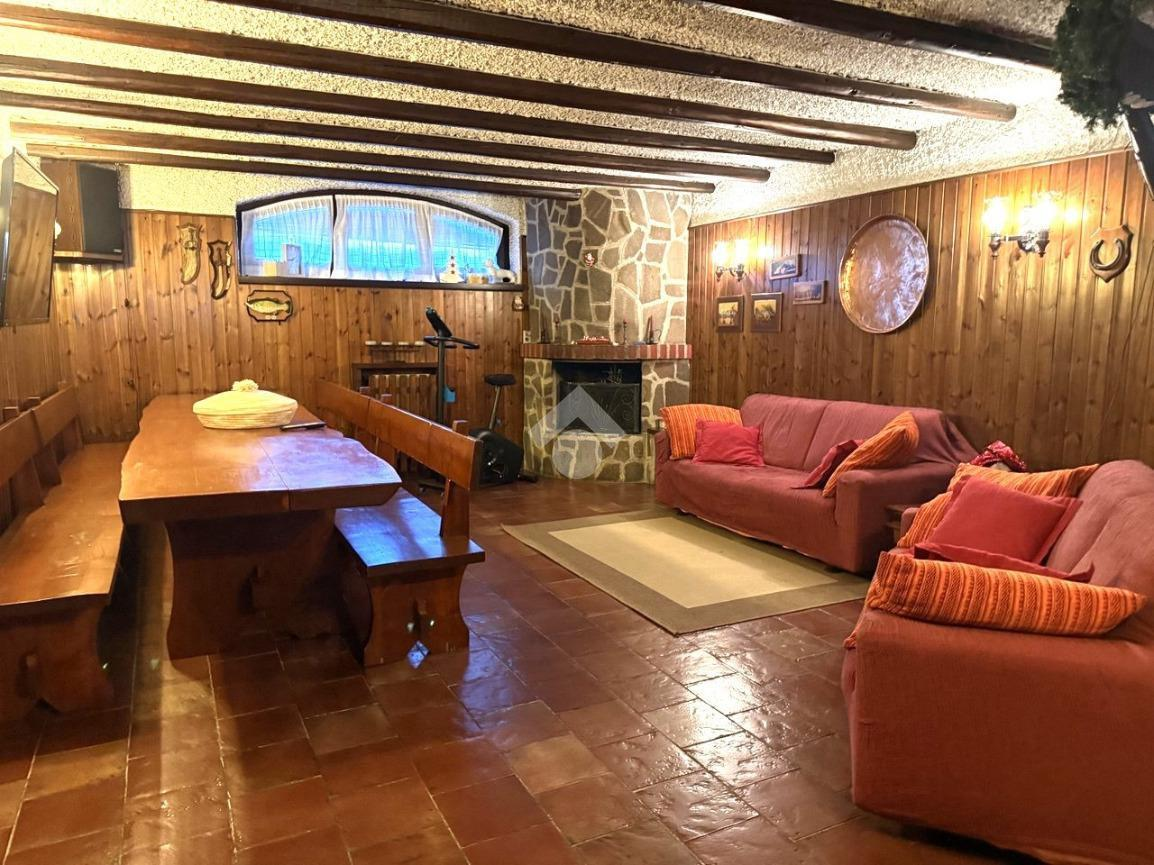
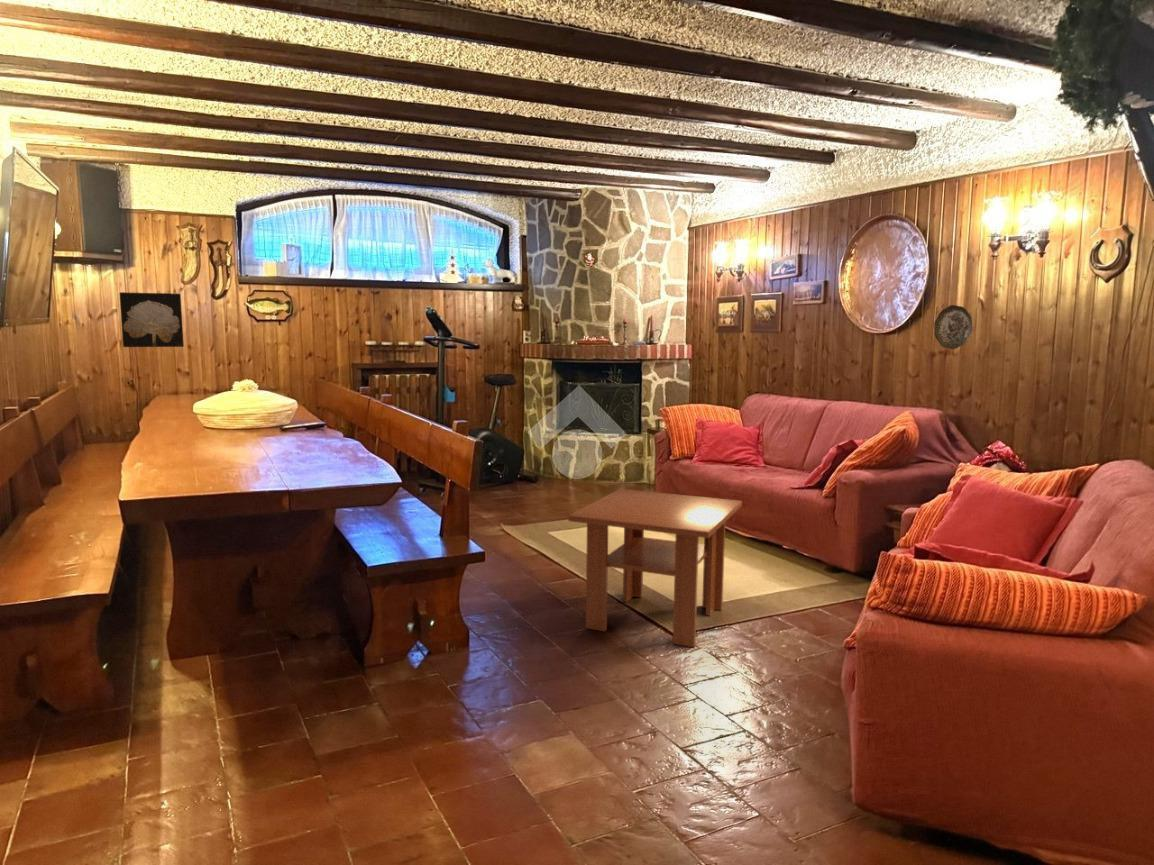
+ wall art [118,291,185,348]
+ coffee table [567,488,743,648]
+ decorative plate [933,304,973,350]
